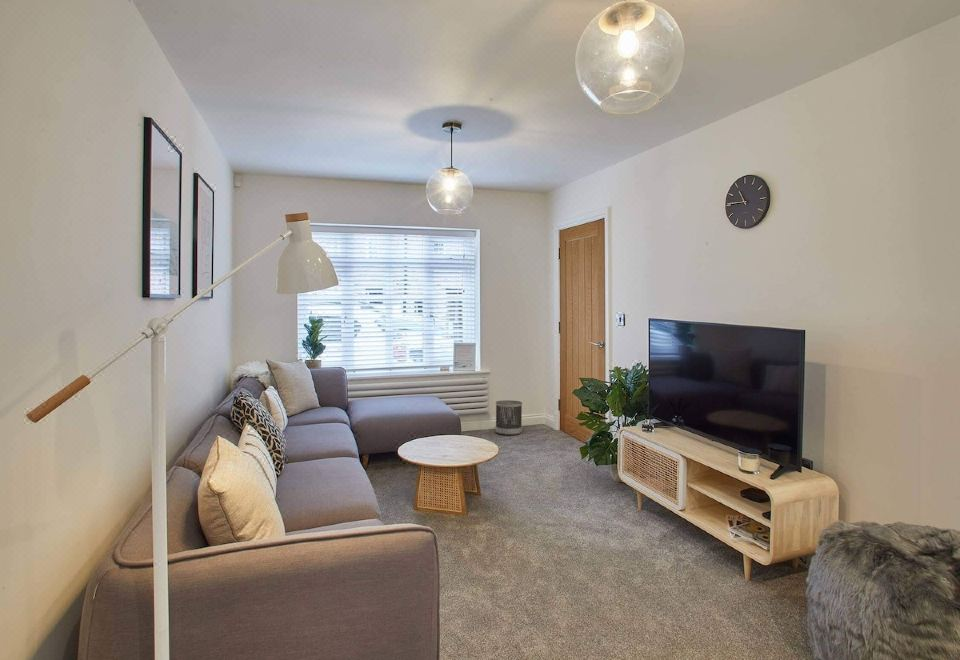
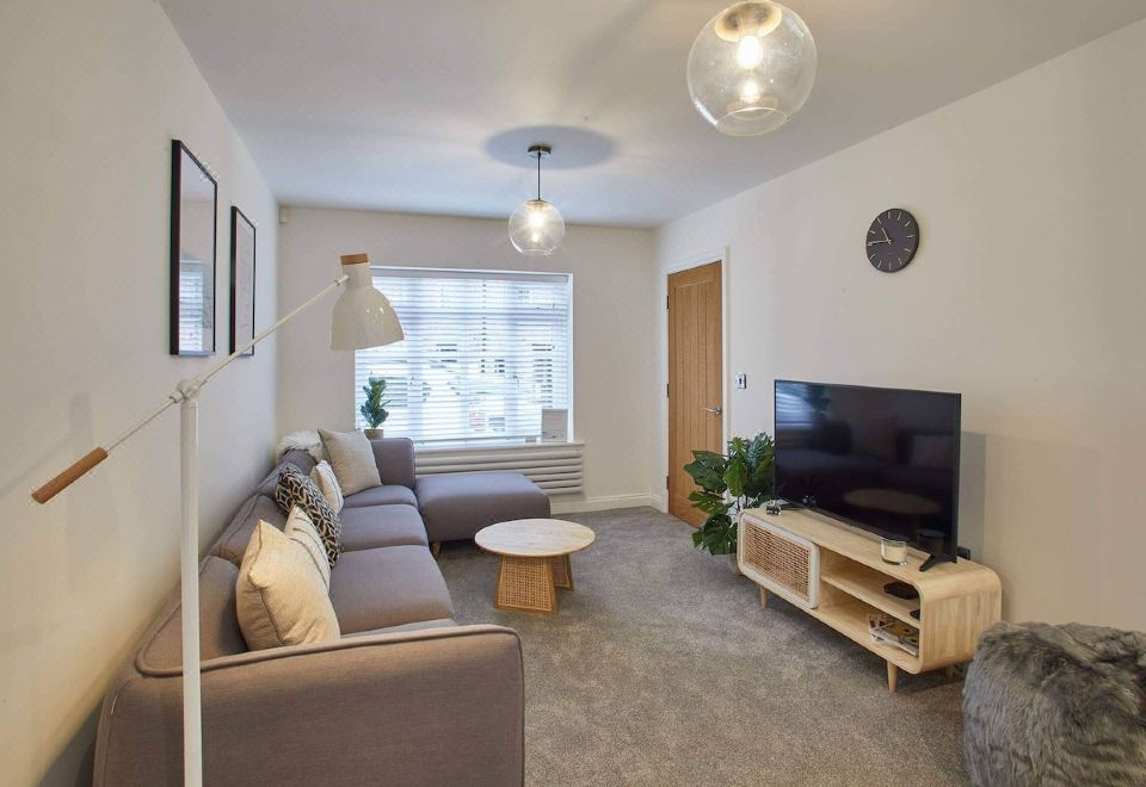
- wastebasket [494,399,523,436]
